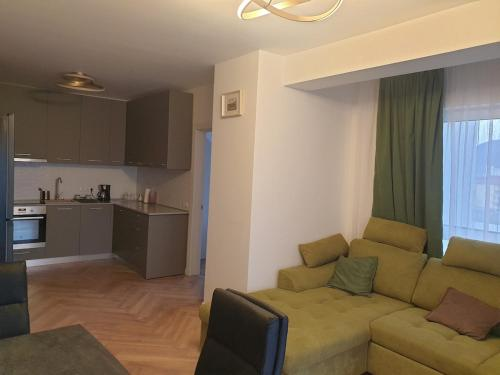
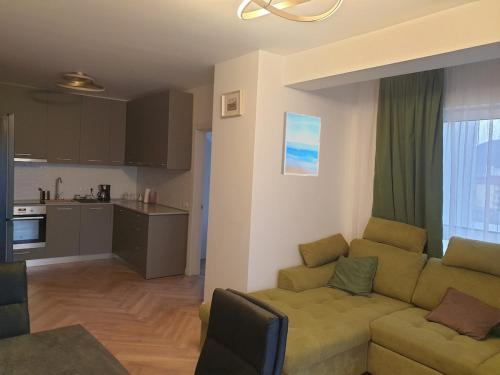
+ wall art [280,111,322,177]
